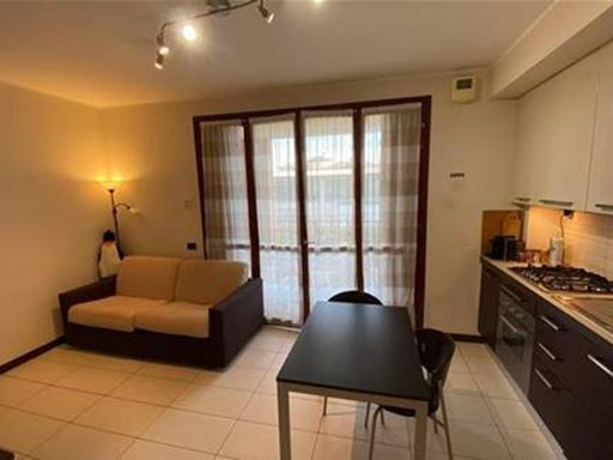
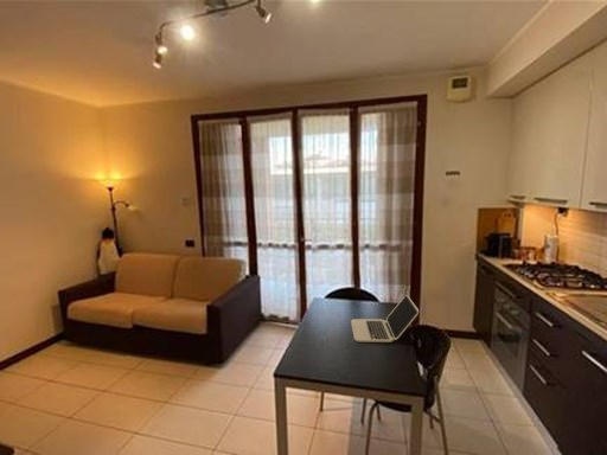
+ laptop [350,294,420,344]
